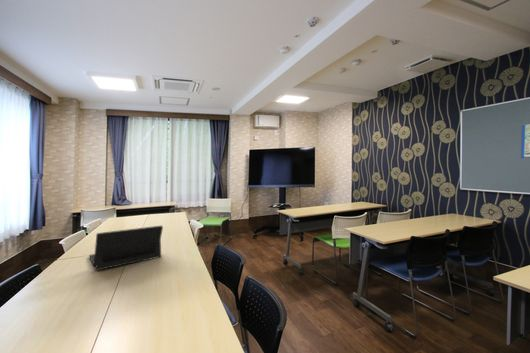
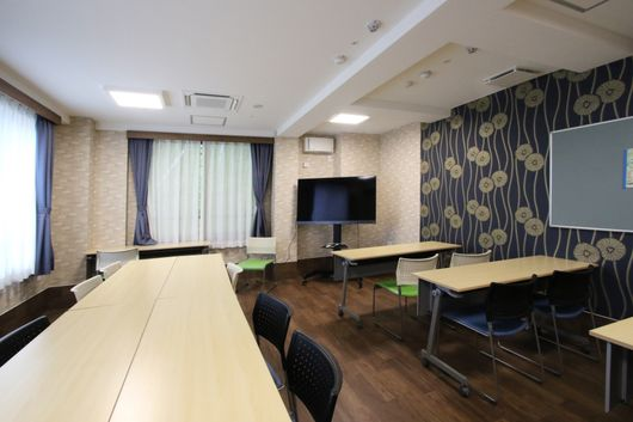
- laptop [88,225,164,271]
